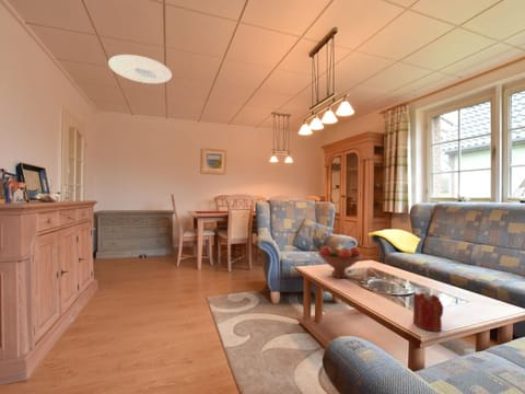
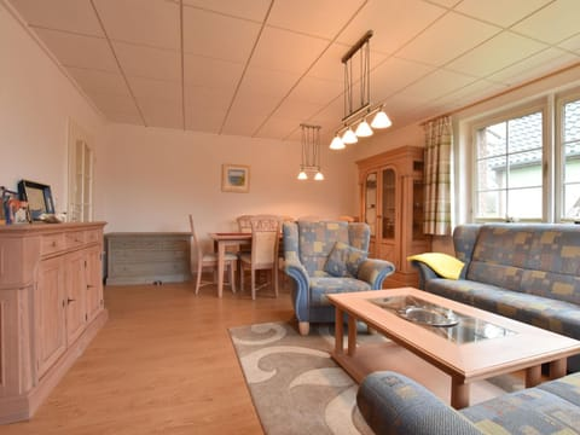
- ceiling light [107,54,173,84]
- candle [412,291,444,333]
- fruit bowl [317,245,363,279]
